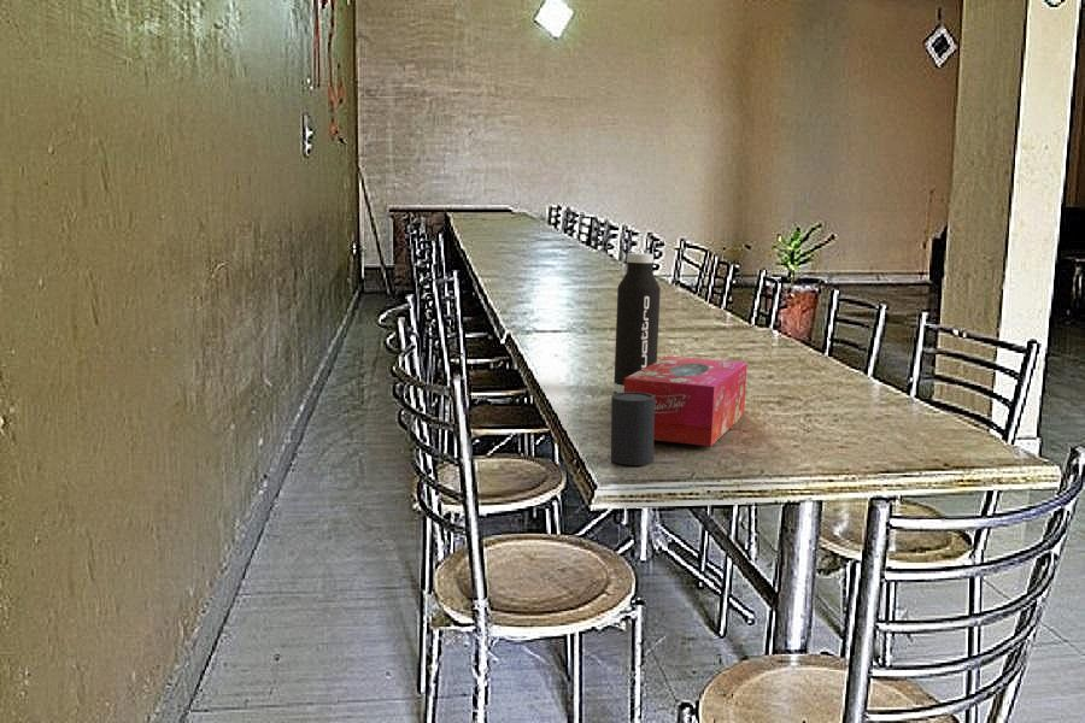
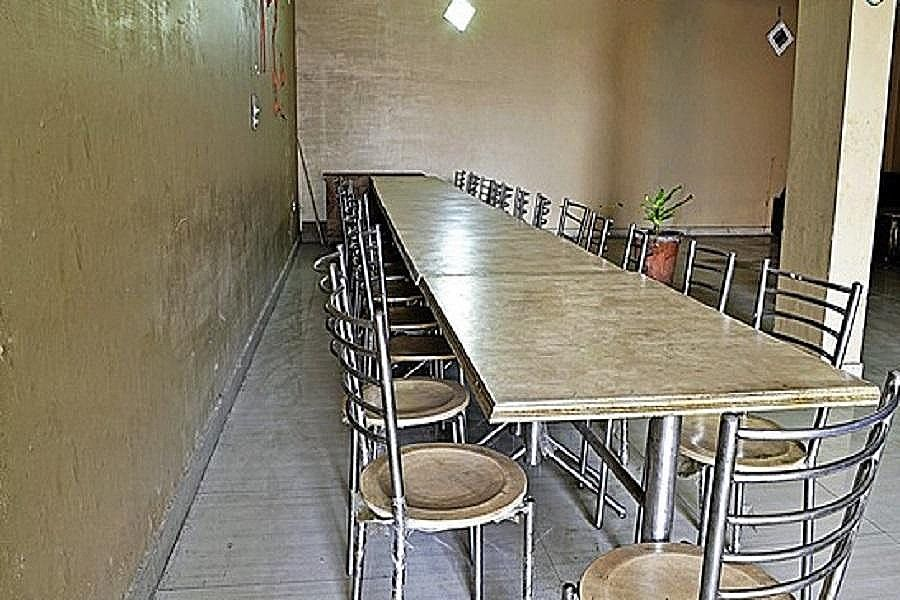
- cup [610,392,655,466]
- water bottle [612,252,662,393]
- tissue box [624,355,749,447]
